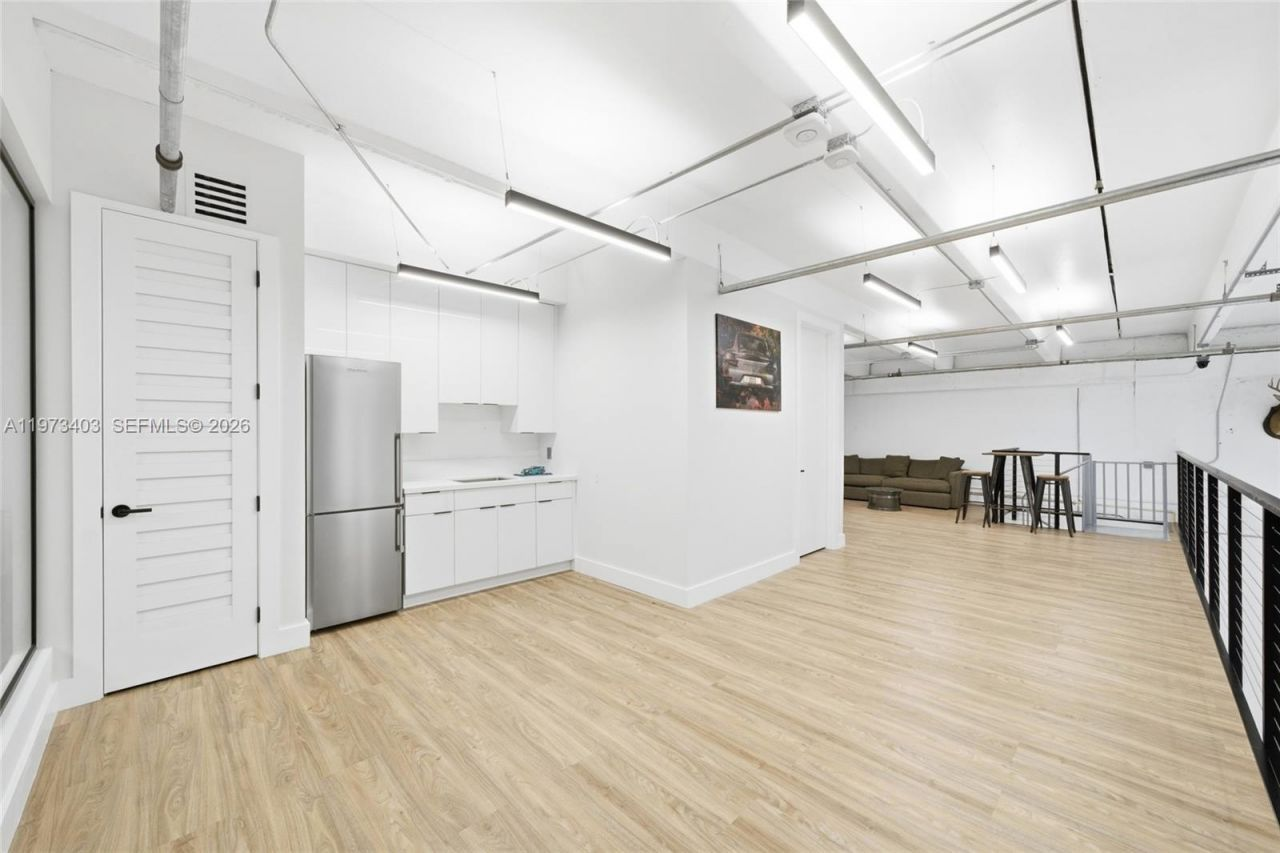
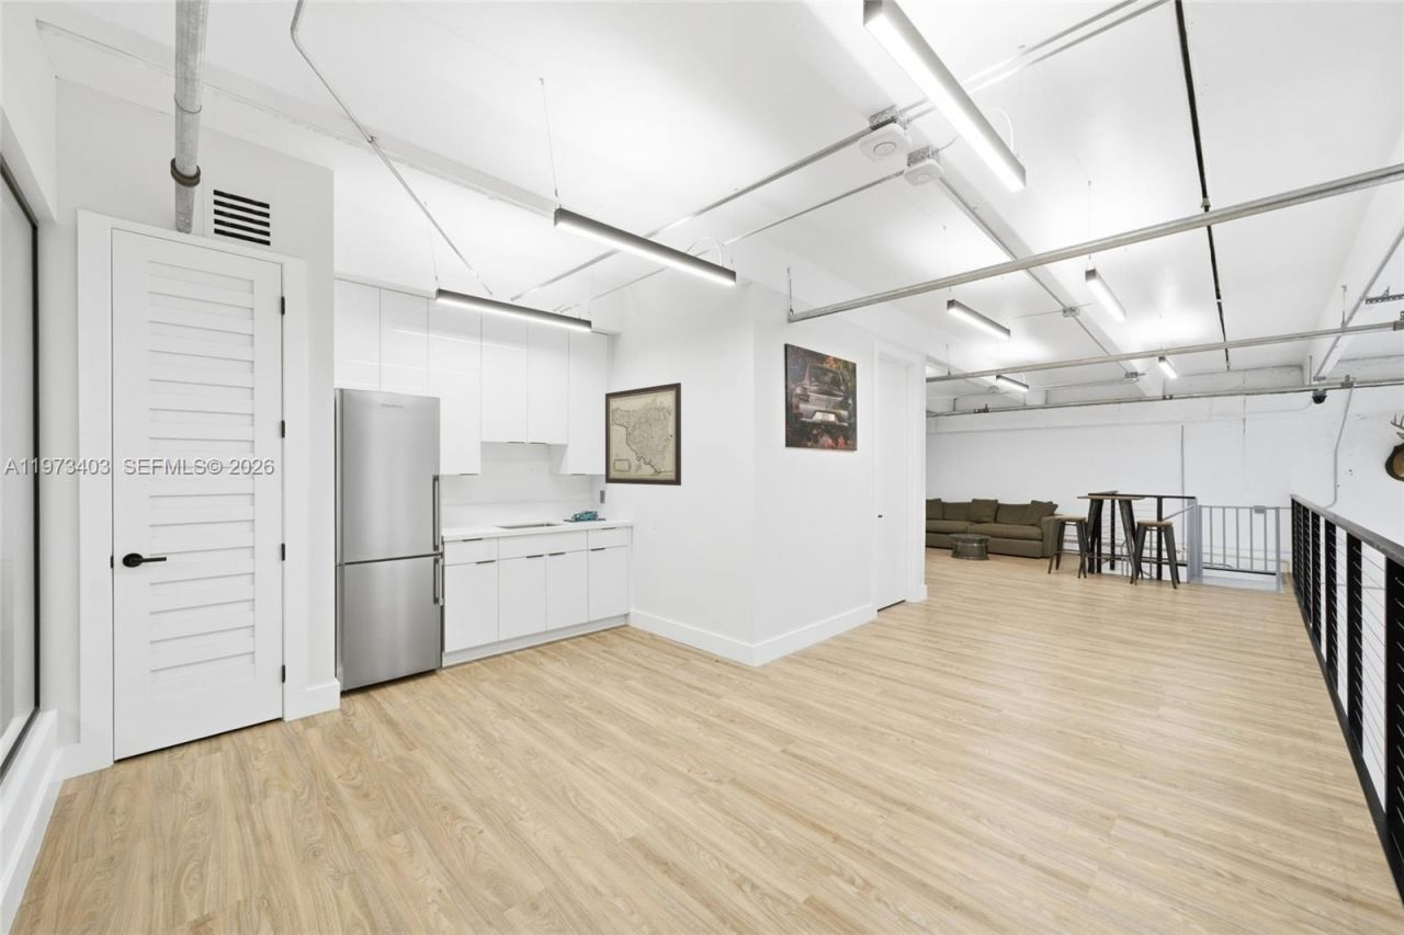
+ wall art [604,381,682,487]
